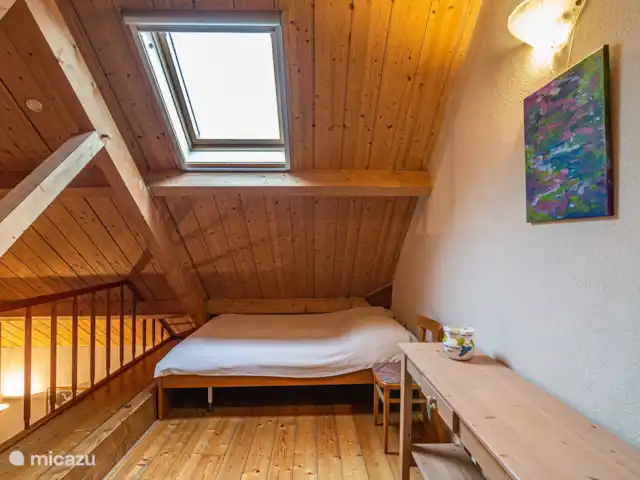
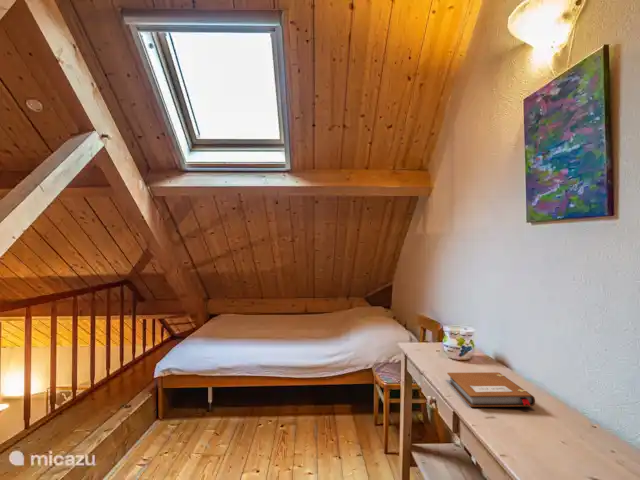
+ notebook [446,371,536,408]
